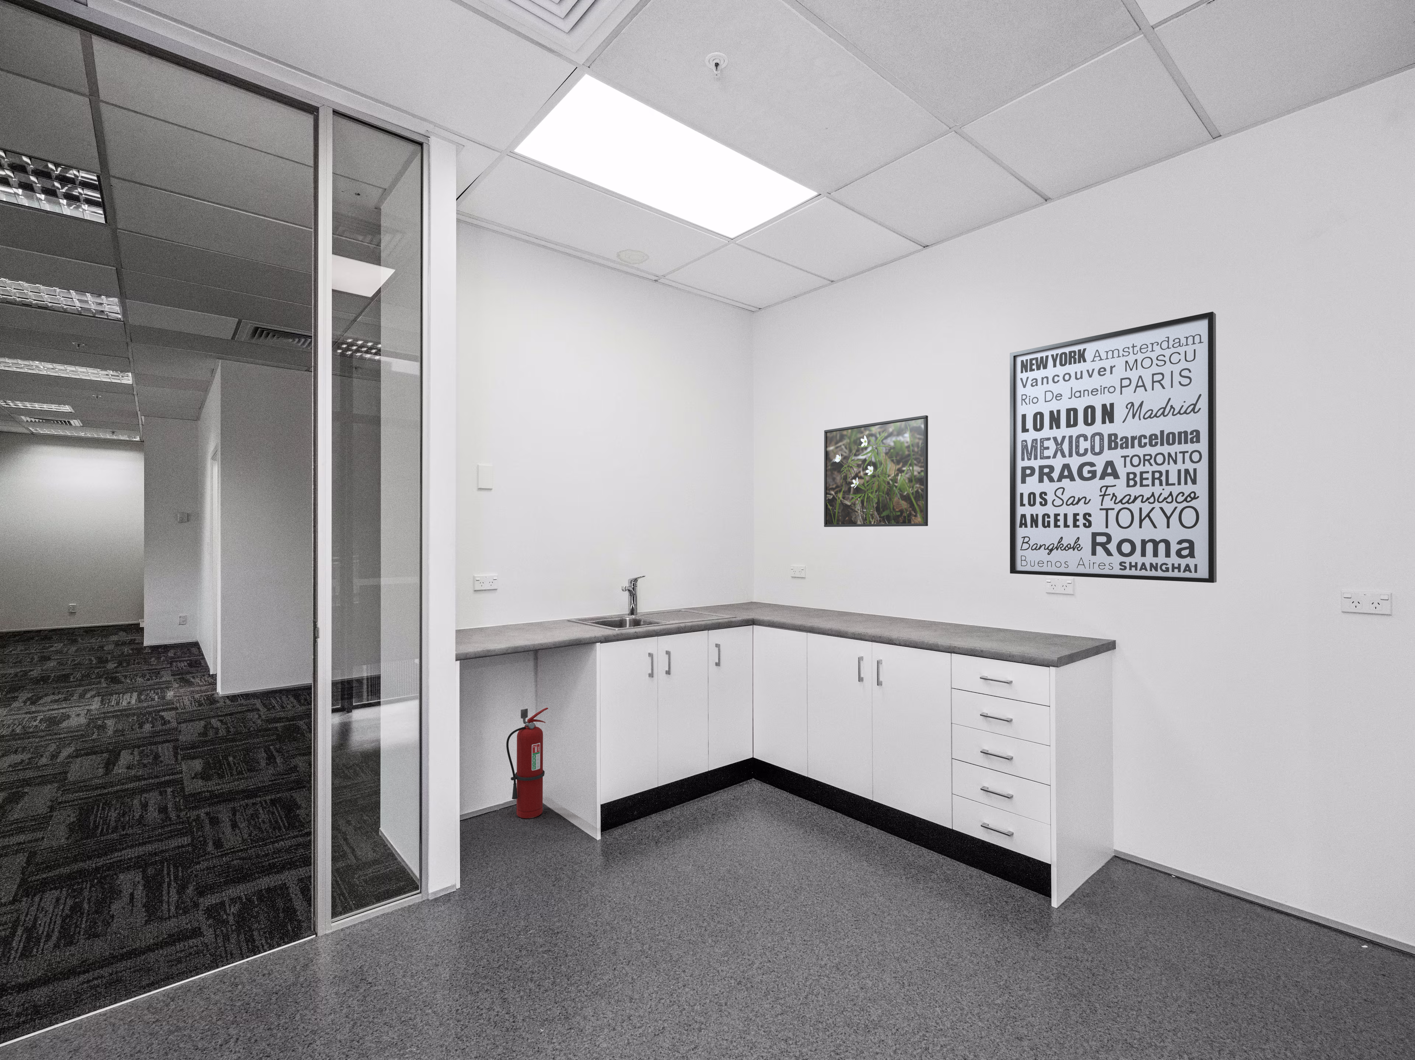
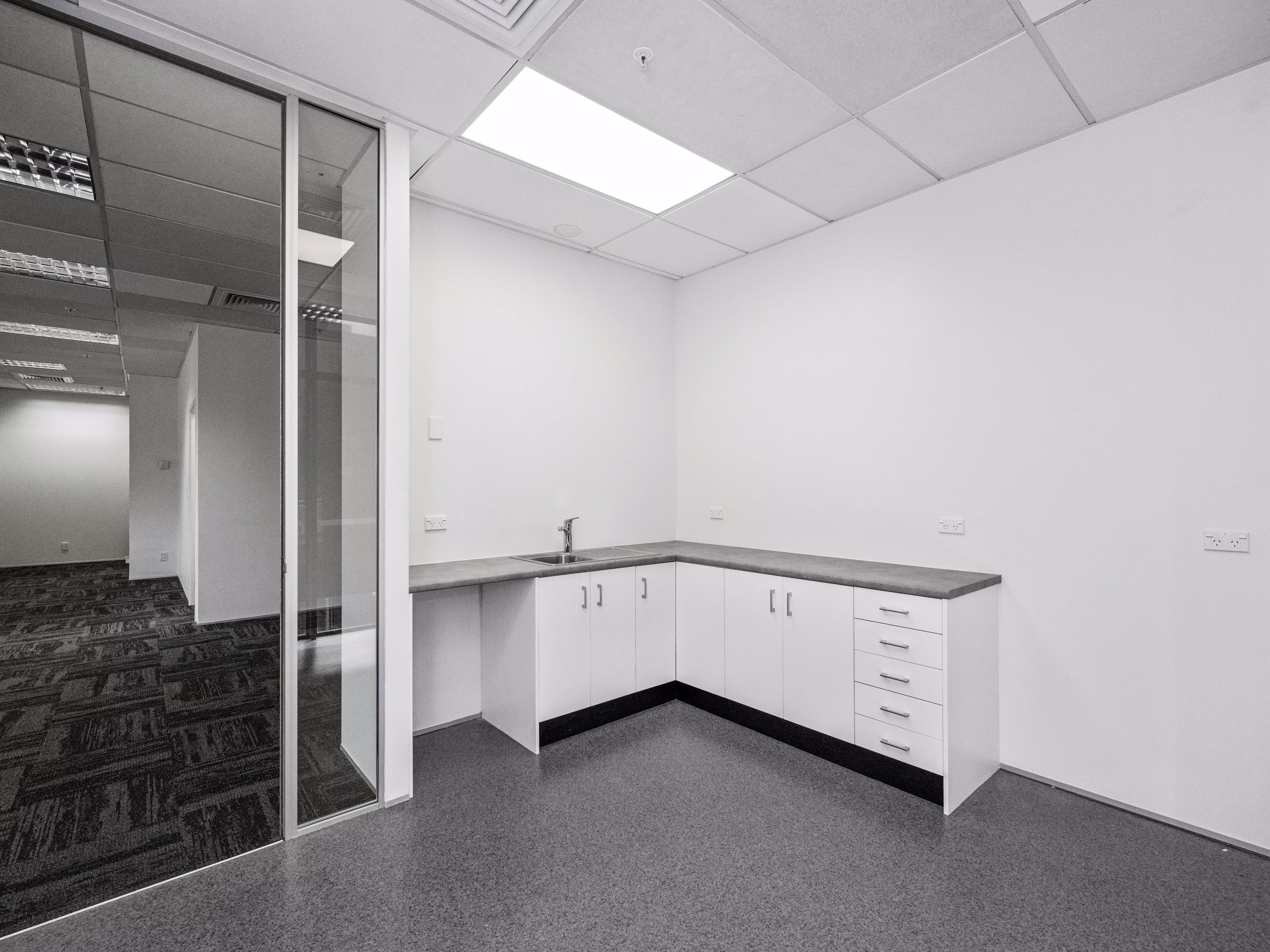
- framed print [823,415,928,528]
- wall art [1009,312,1217,583]
- fire extinguisher [506,707,548,818]
